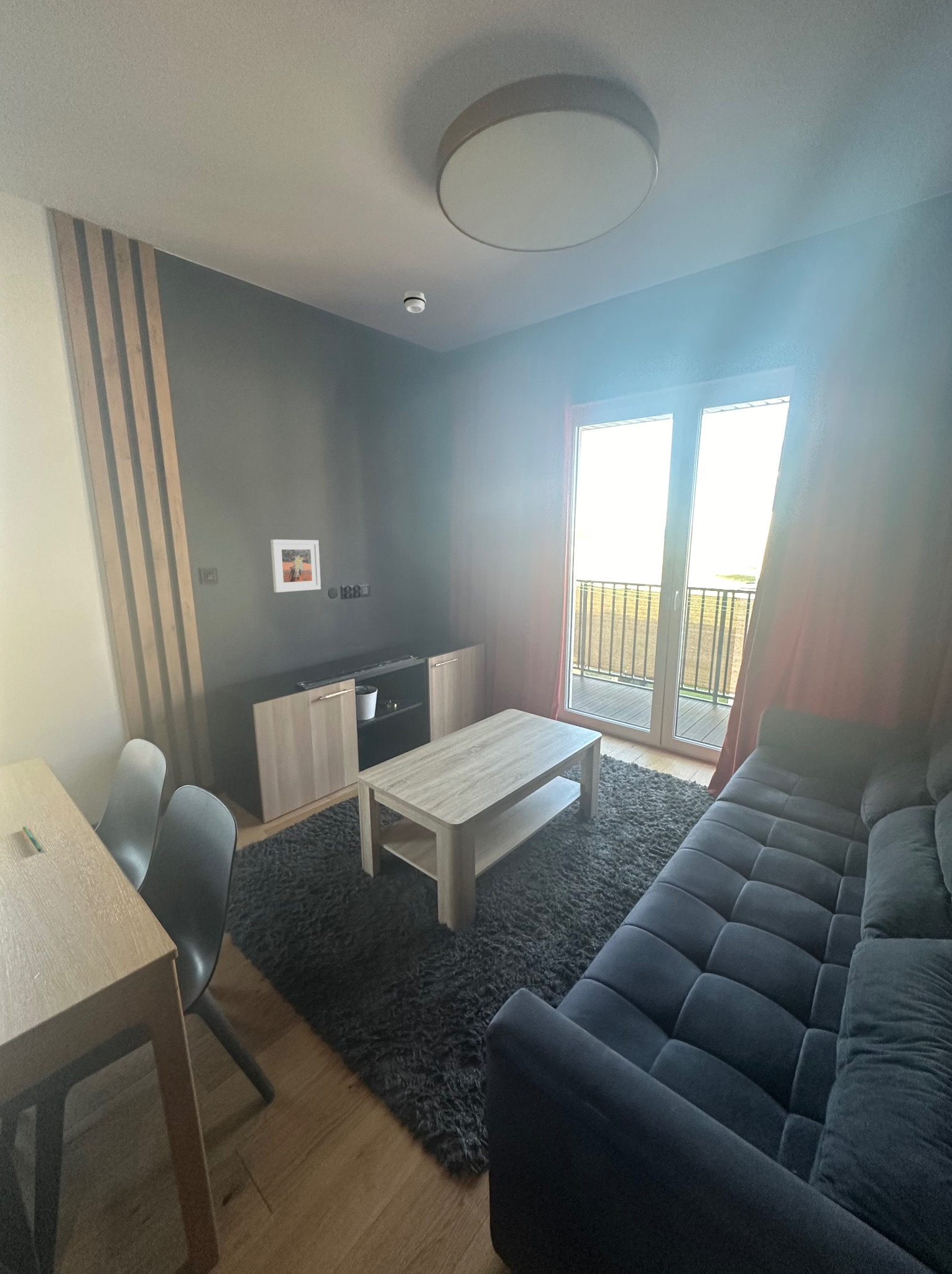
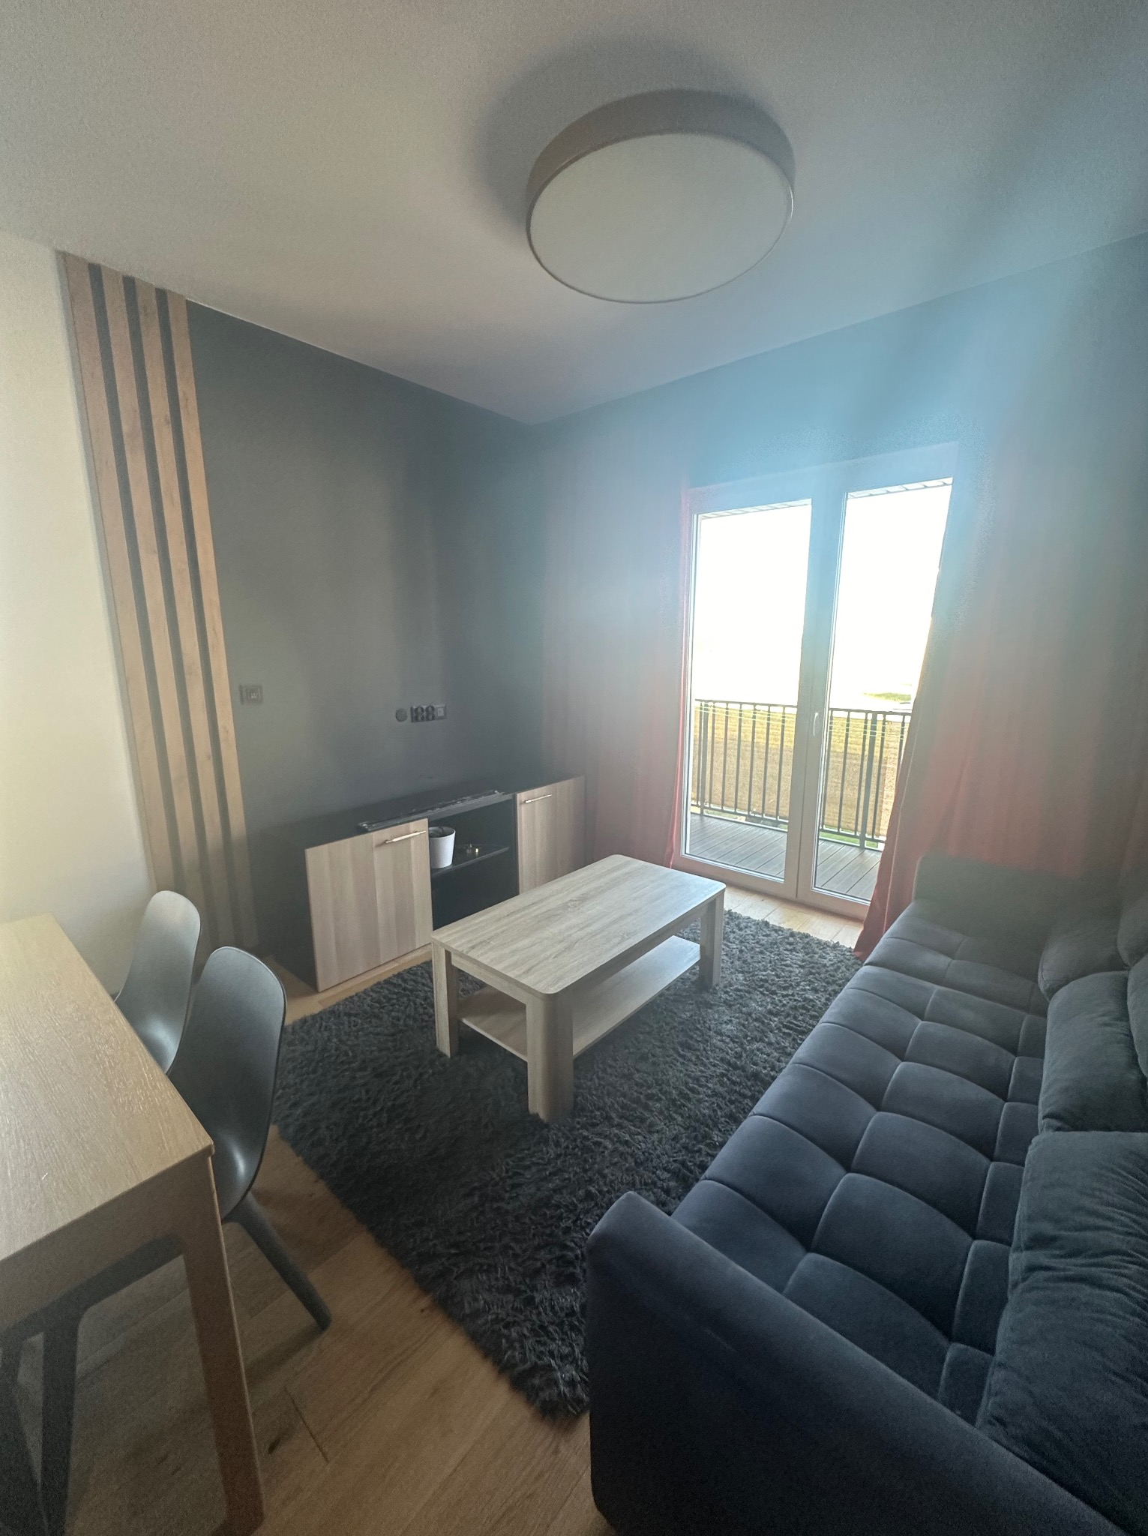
- pen [22,825,42,852]
- smoke detector [403,290,427,314]
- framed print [270,539,321,593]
